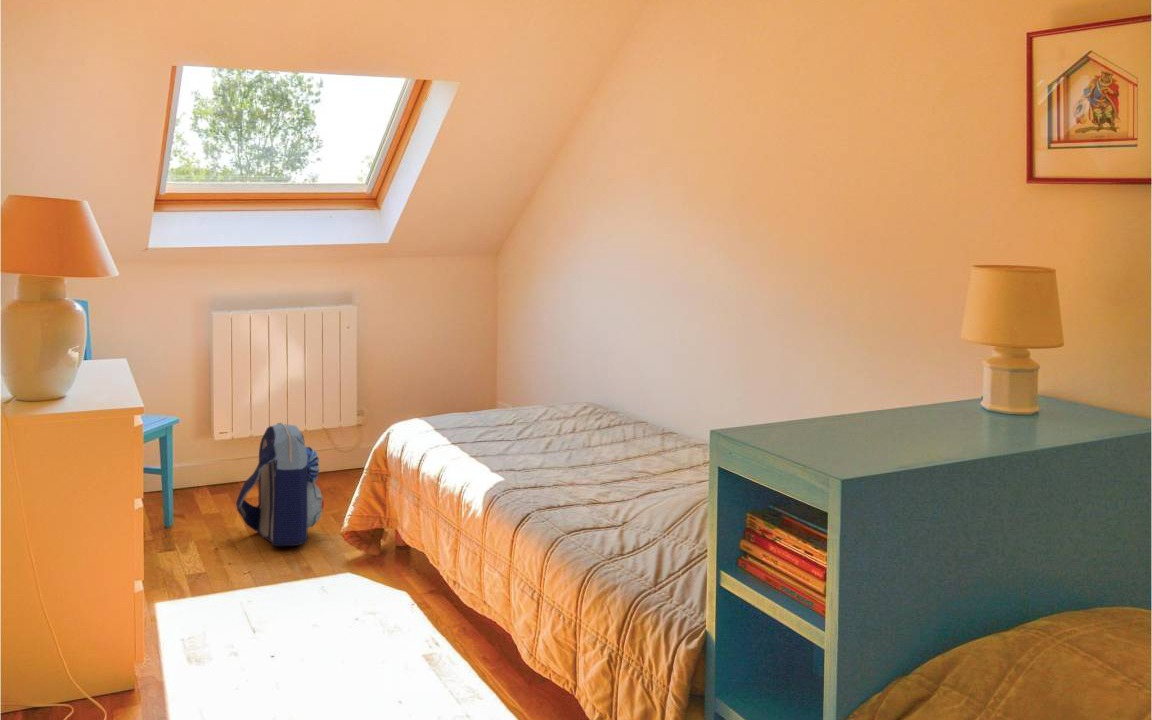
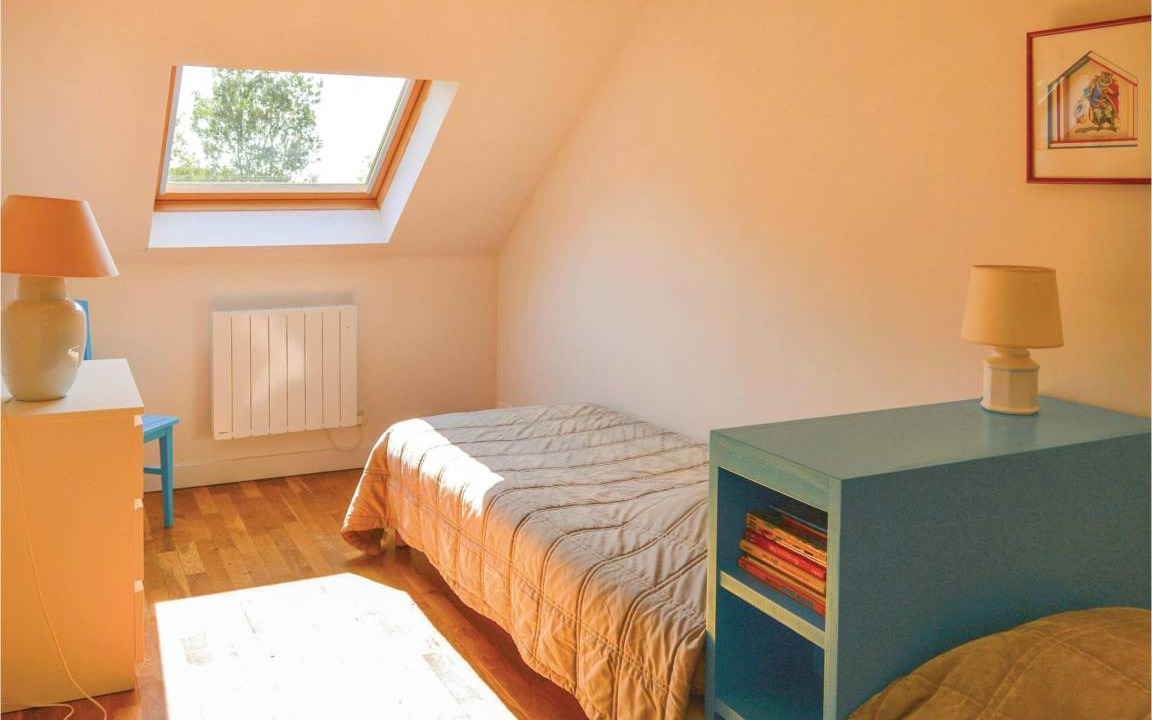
- backpack [235,422,325,548]
